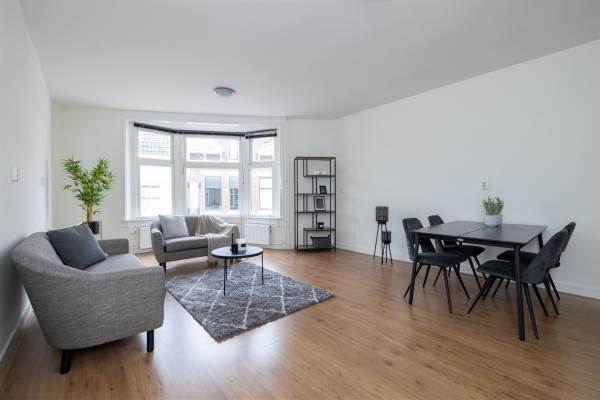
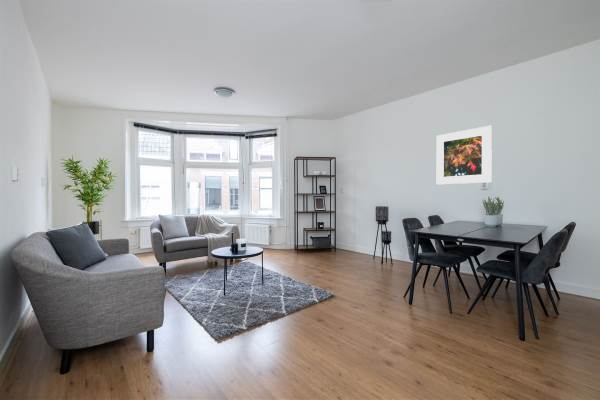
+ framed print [436,125,493,185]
